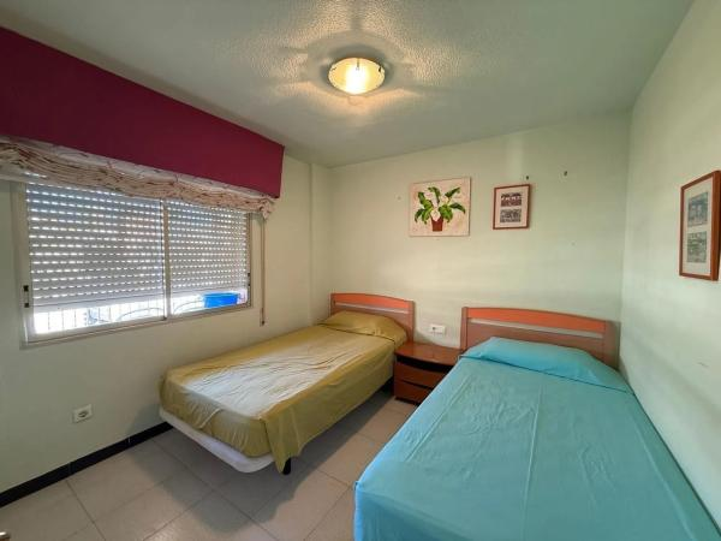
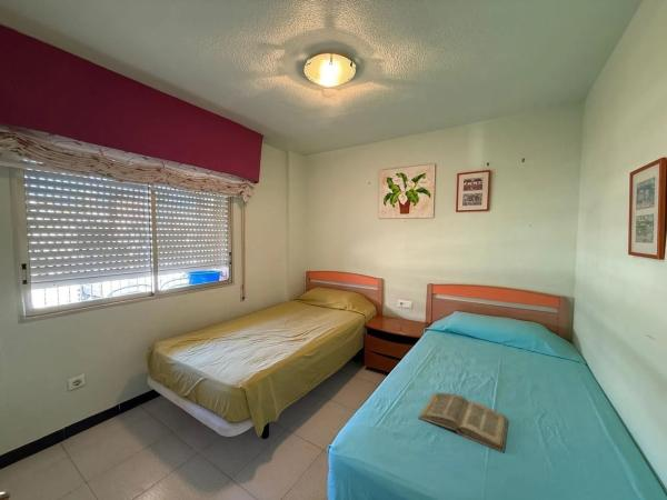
+ book [417,392,509,453]
